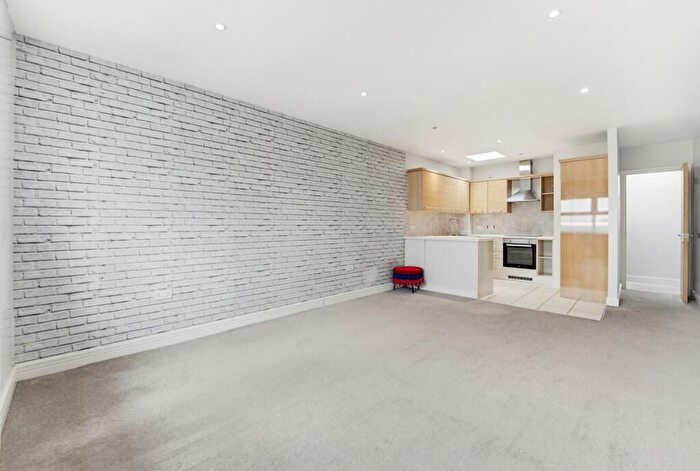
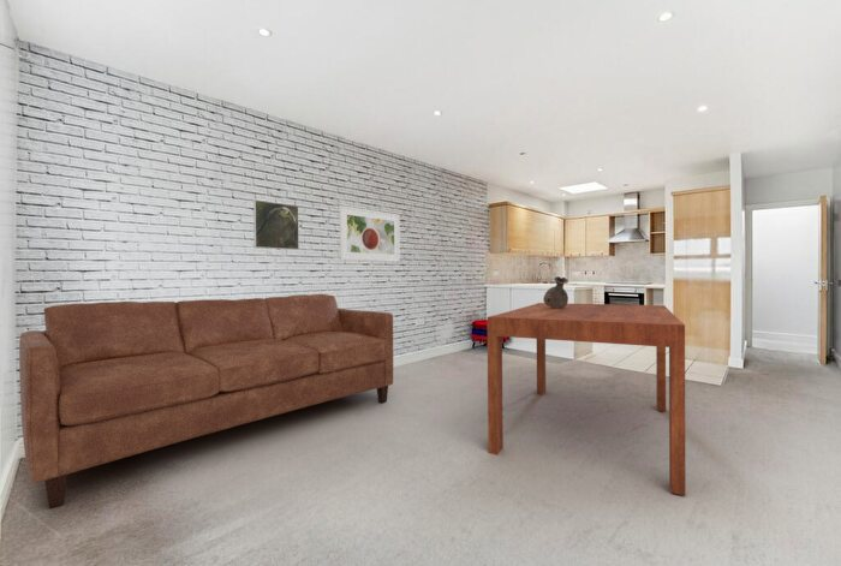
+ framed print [252,198,300,251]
+ dining table [487,302,686,496]
+ ceramic jug [542,275,569,309]
+ sofa [18,293,394,510]
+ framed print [339,204,401,263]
